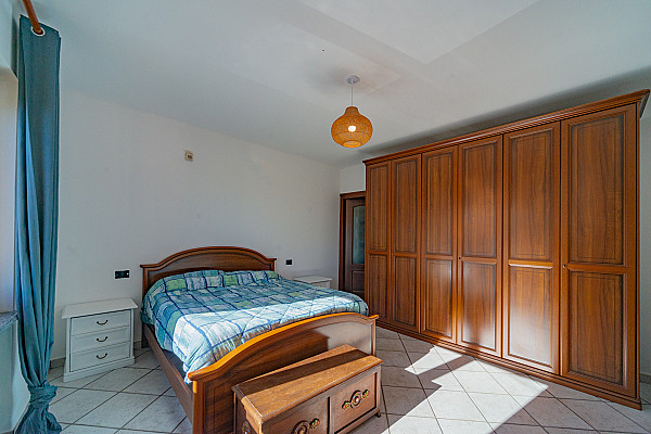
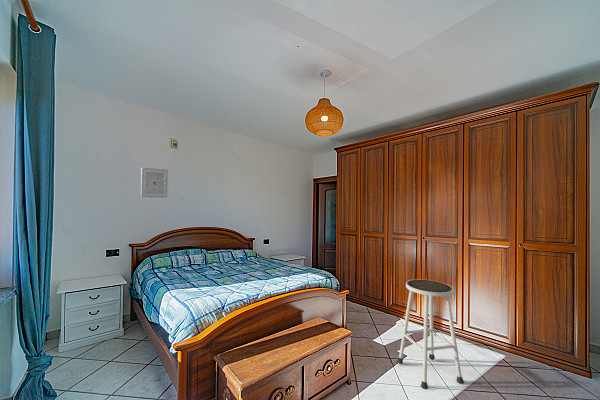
+ wall art [140,167,169,199]
+ stool [396,278,465,390]
